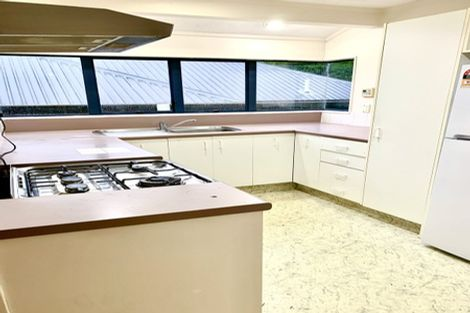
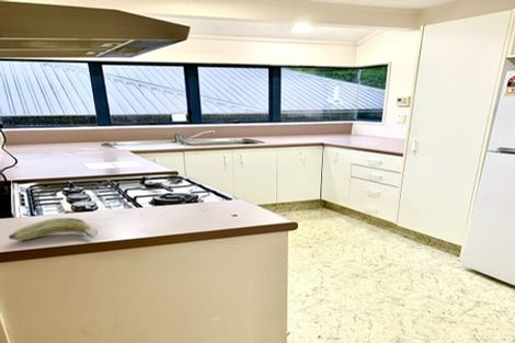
+ fruit [8,217,99,242]
